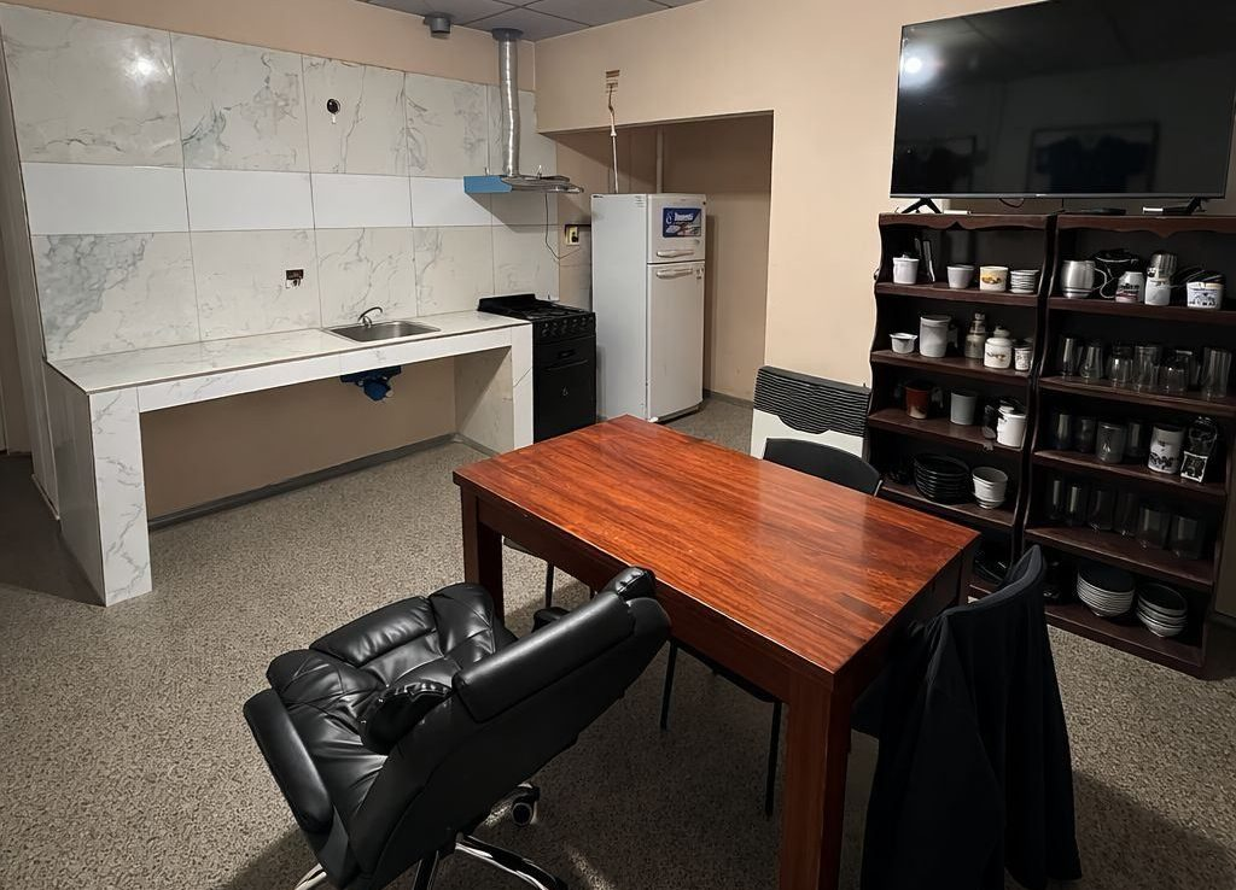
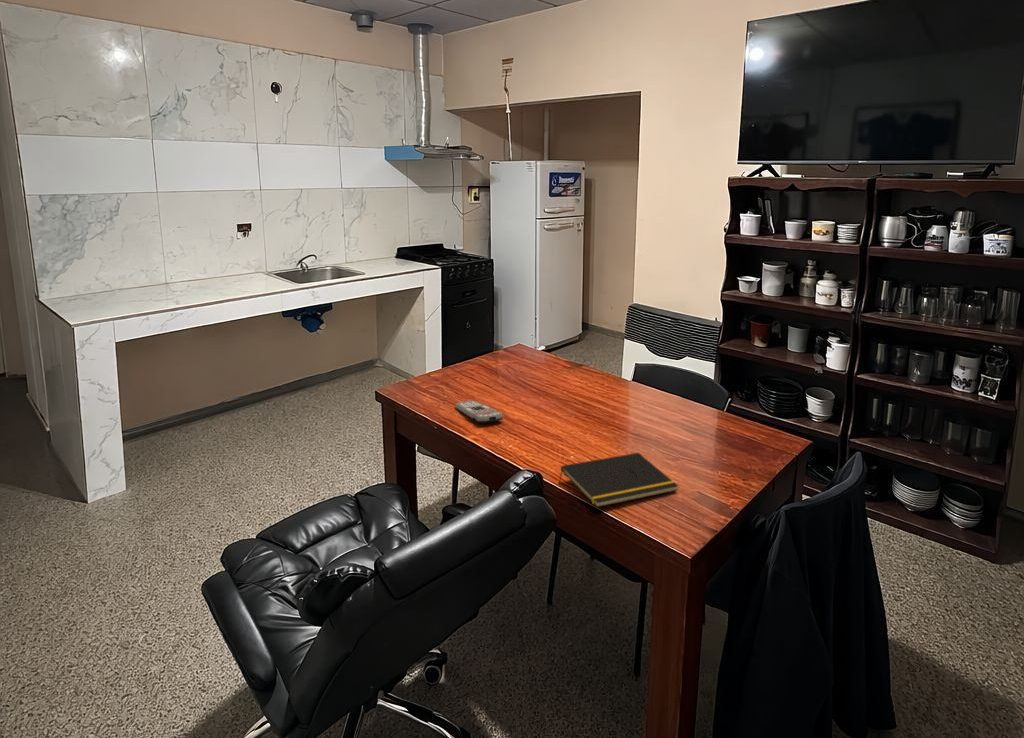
+ remote control [455,400,504,424]
+ notepad [558,452,679,508]
